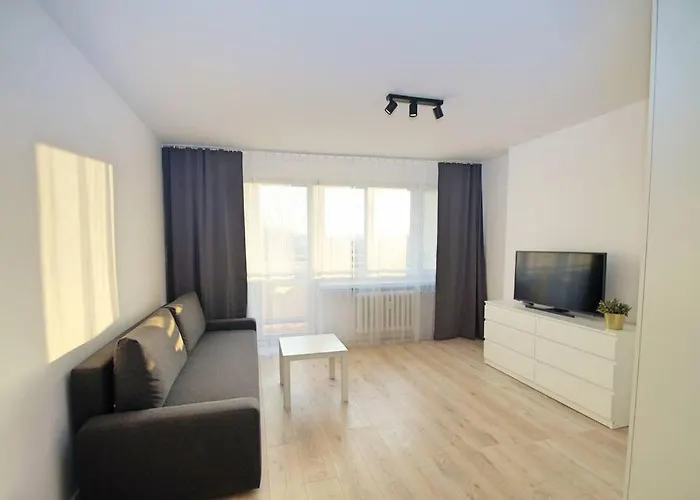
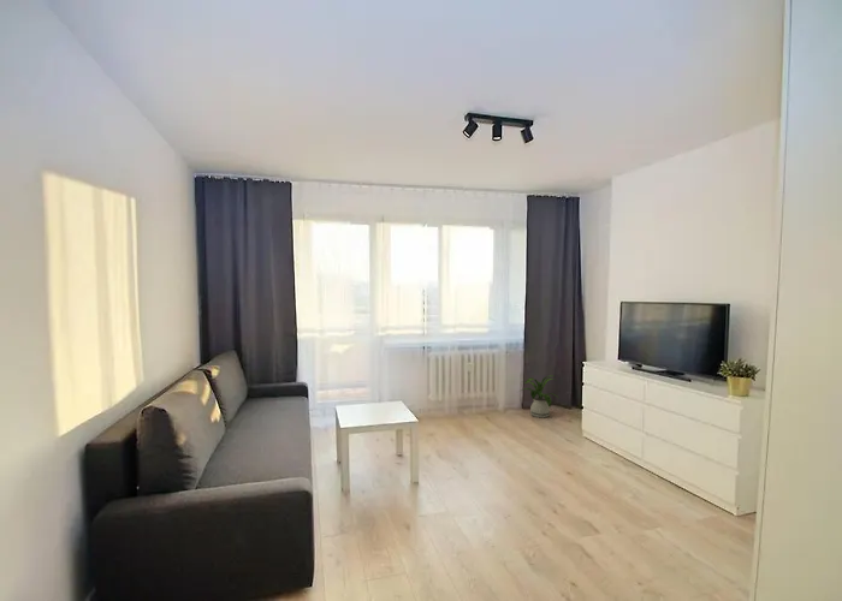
+ house plant [517,374,558,418]
